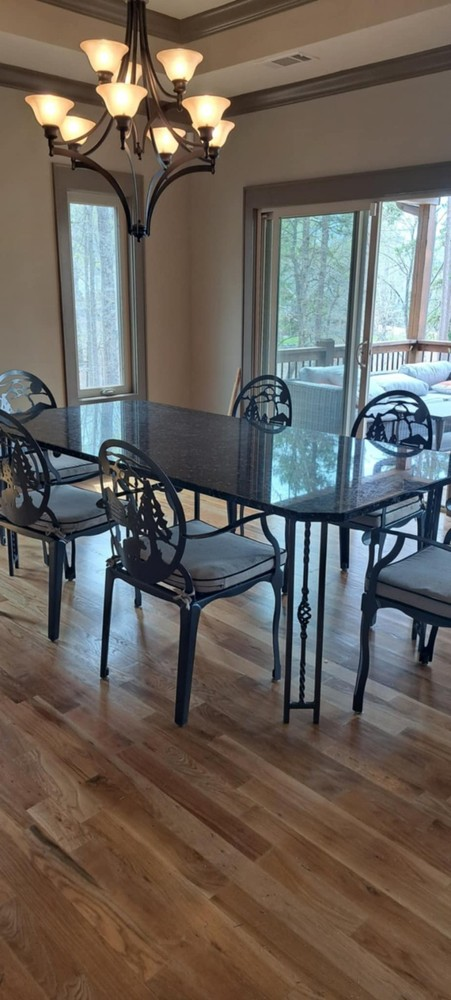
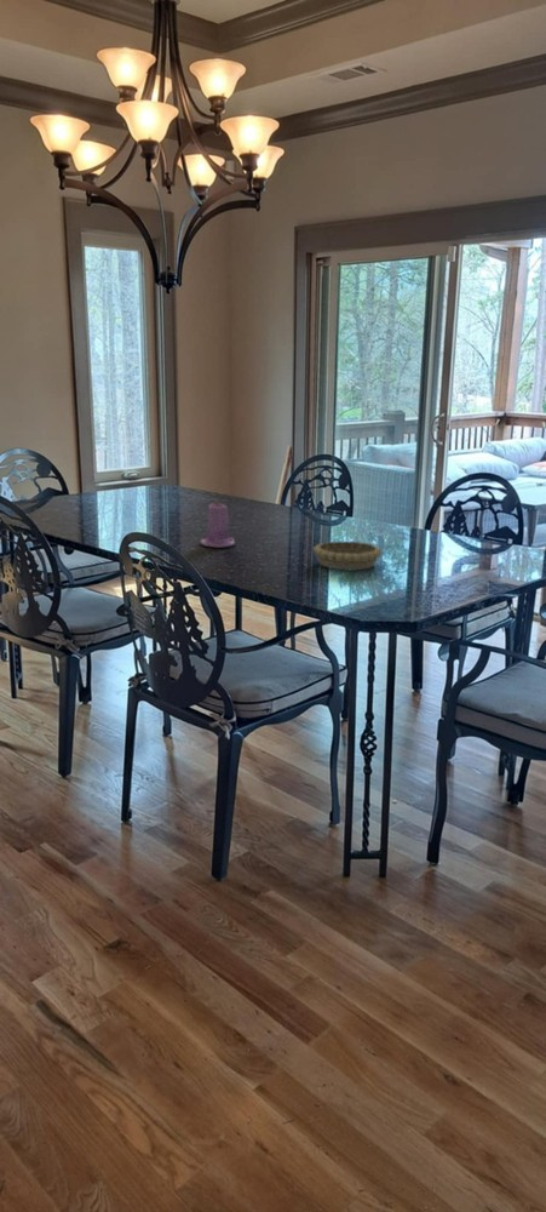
+ decorative bowl [312,541,383,571]
+ candle [199,497,236,549]
